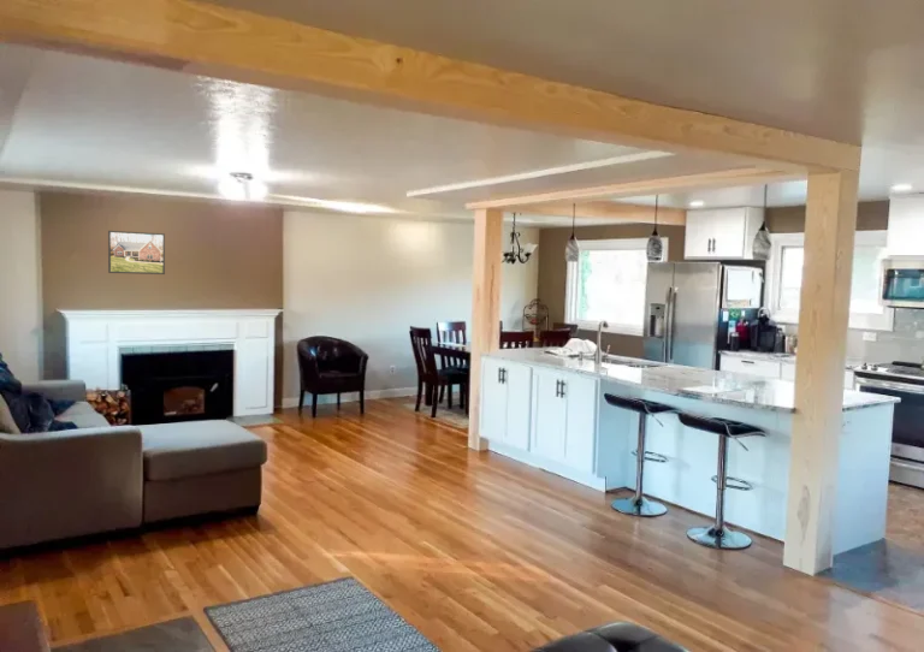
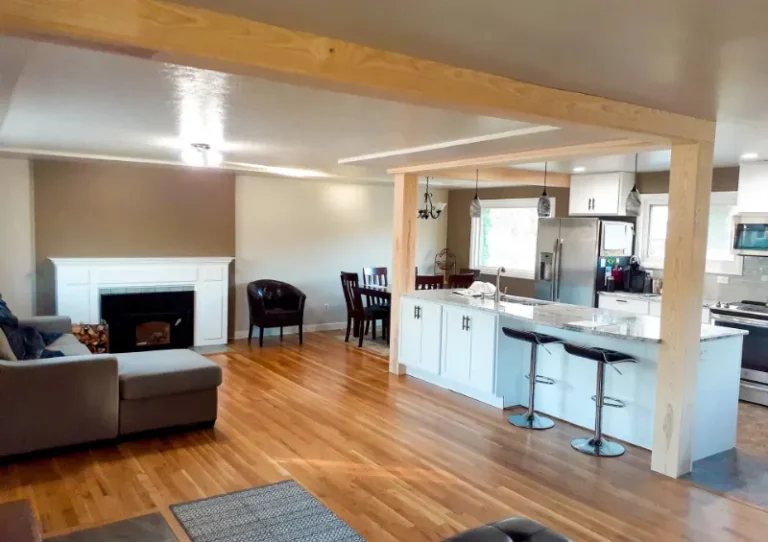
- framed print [107,230,166,275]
